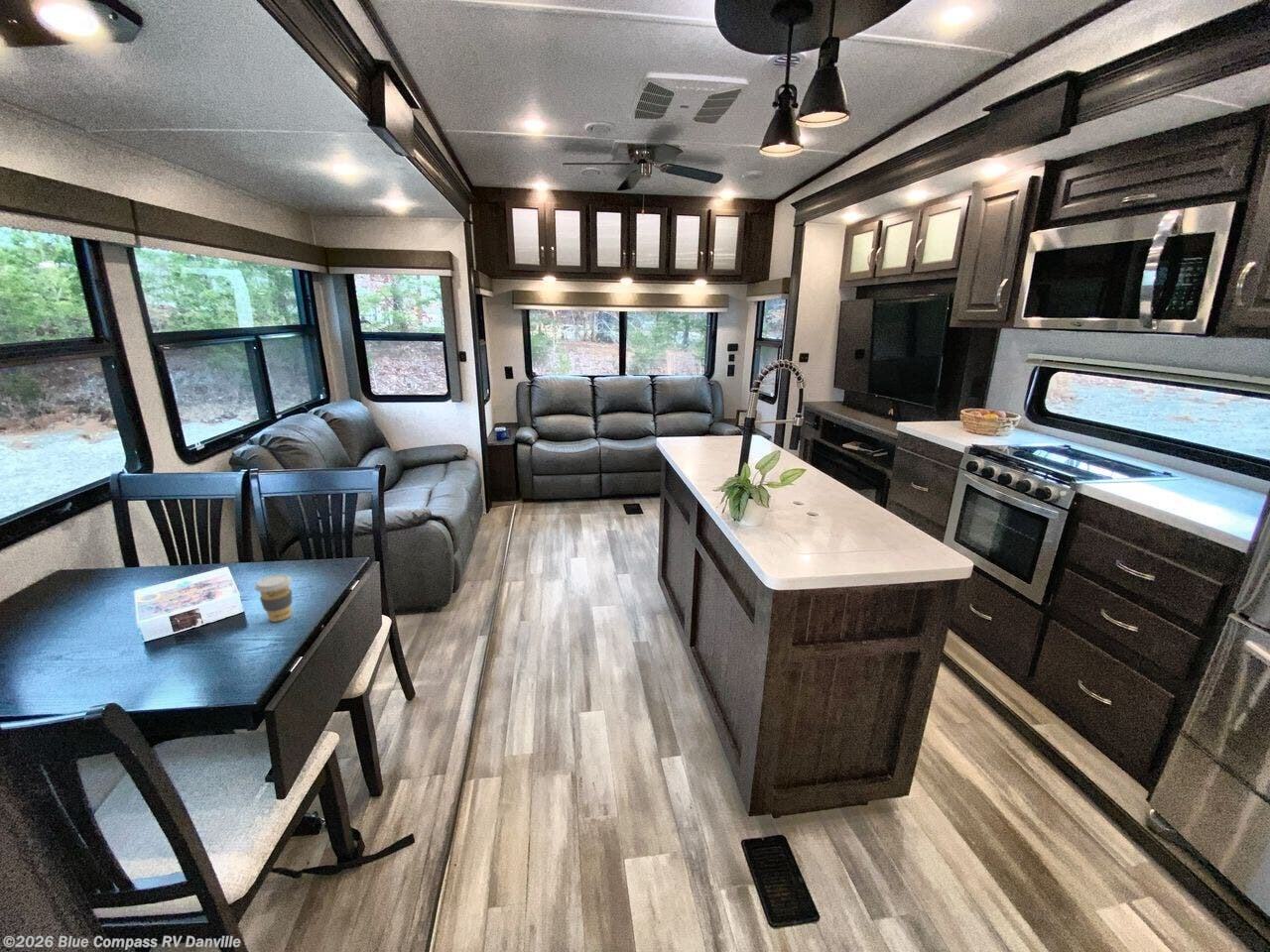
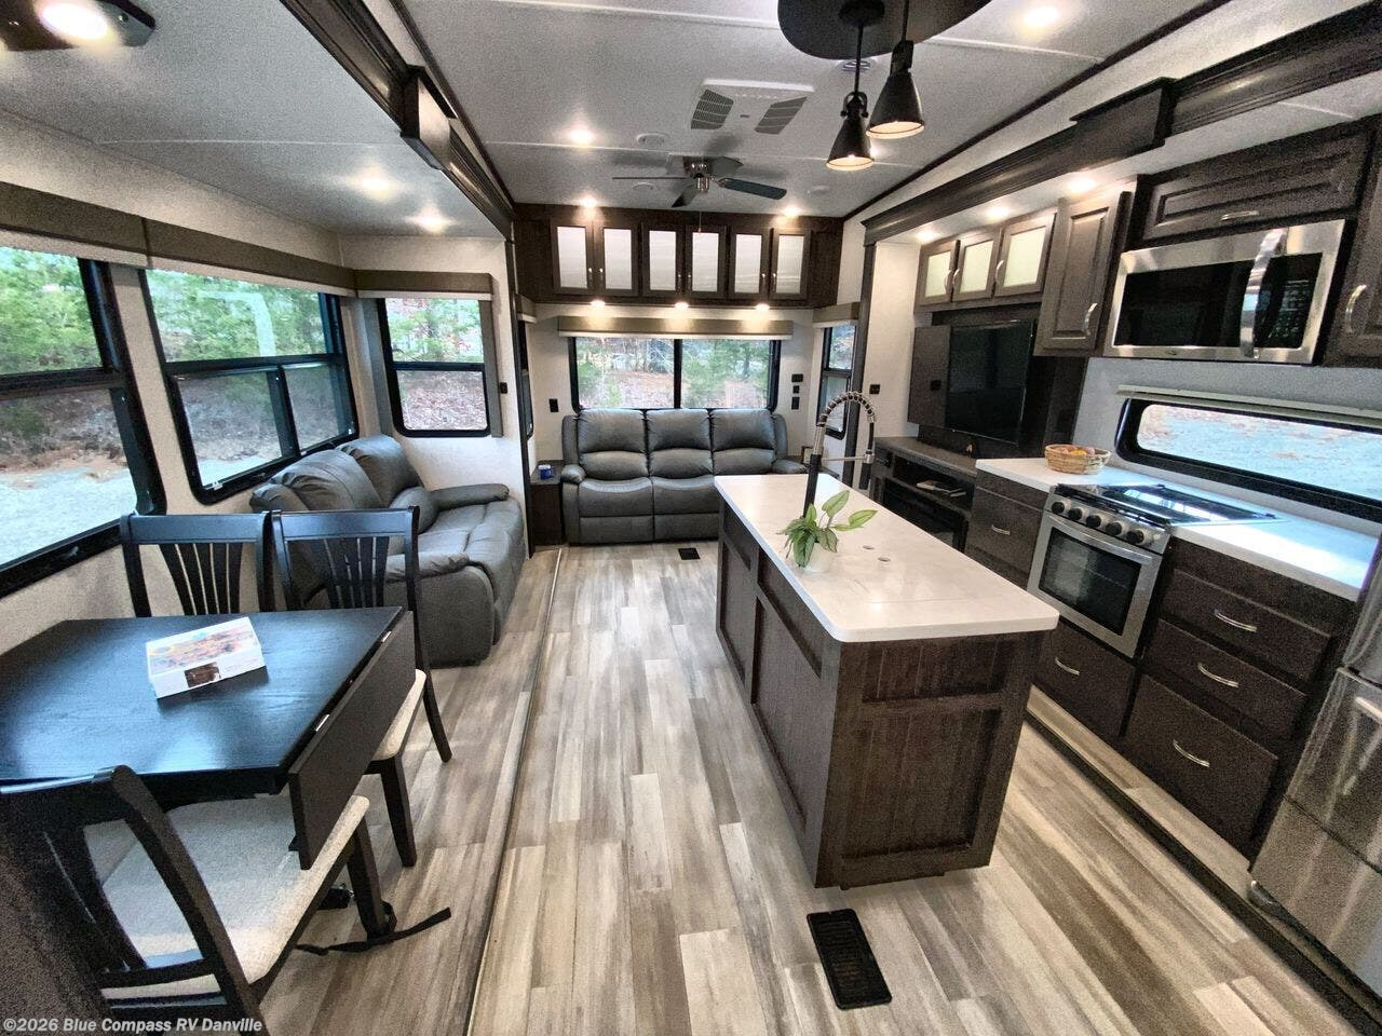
- coffee cup [254,573,293,623]
